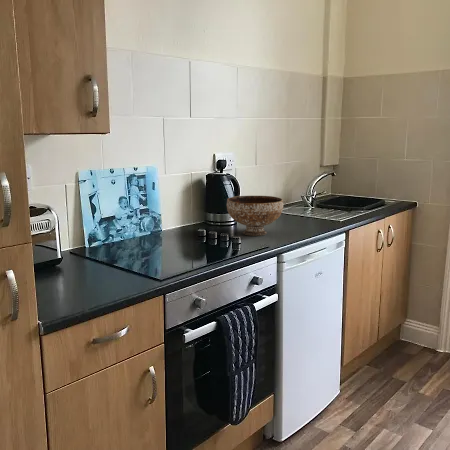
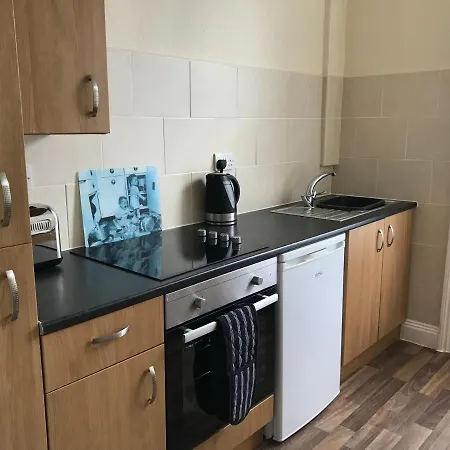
- bowl [226,195,284,237]
